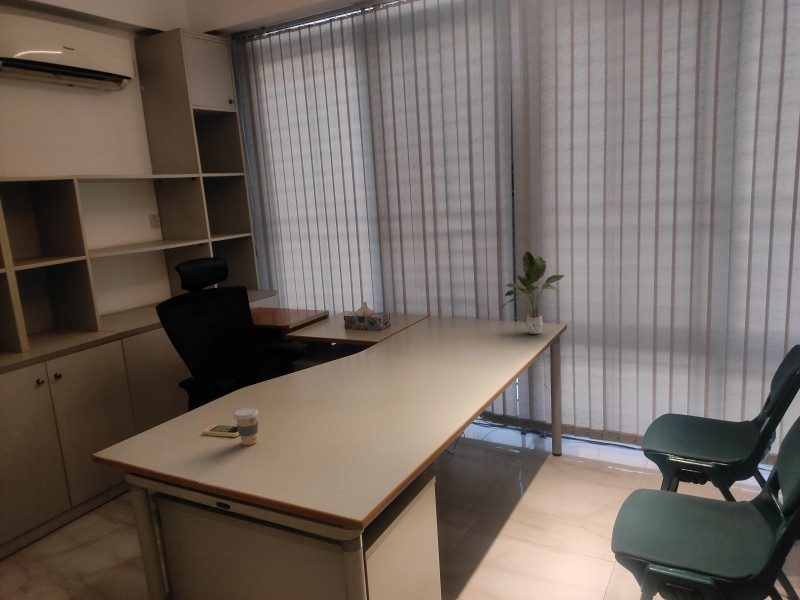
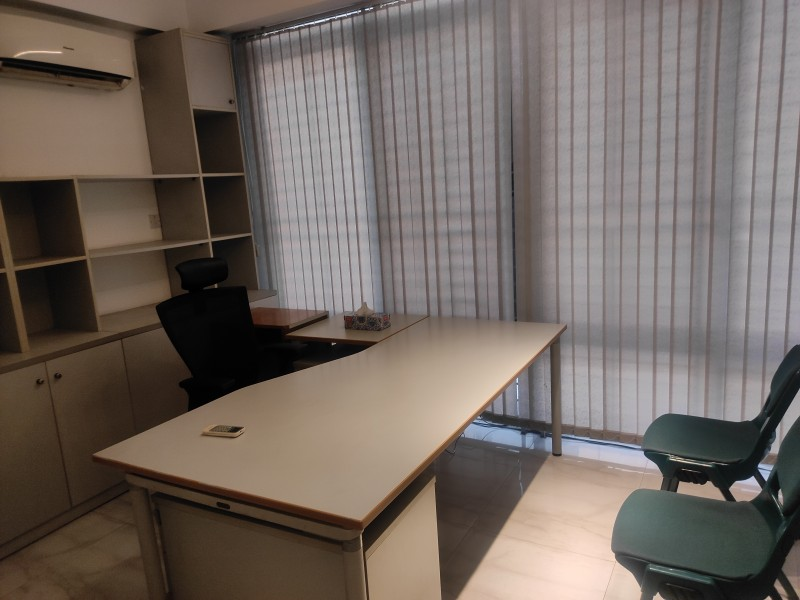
- coffee cup [232,407,259,446]
- potted plant [499,250,565,335]
